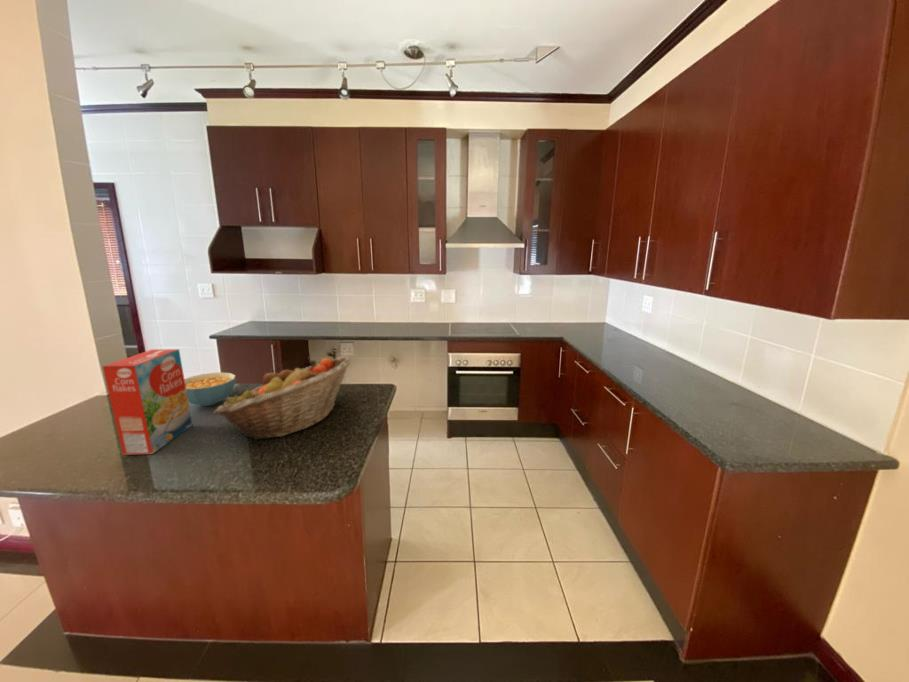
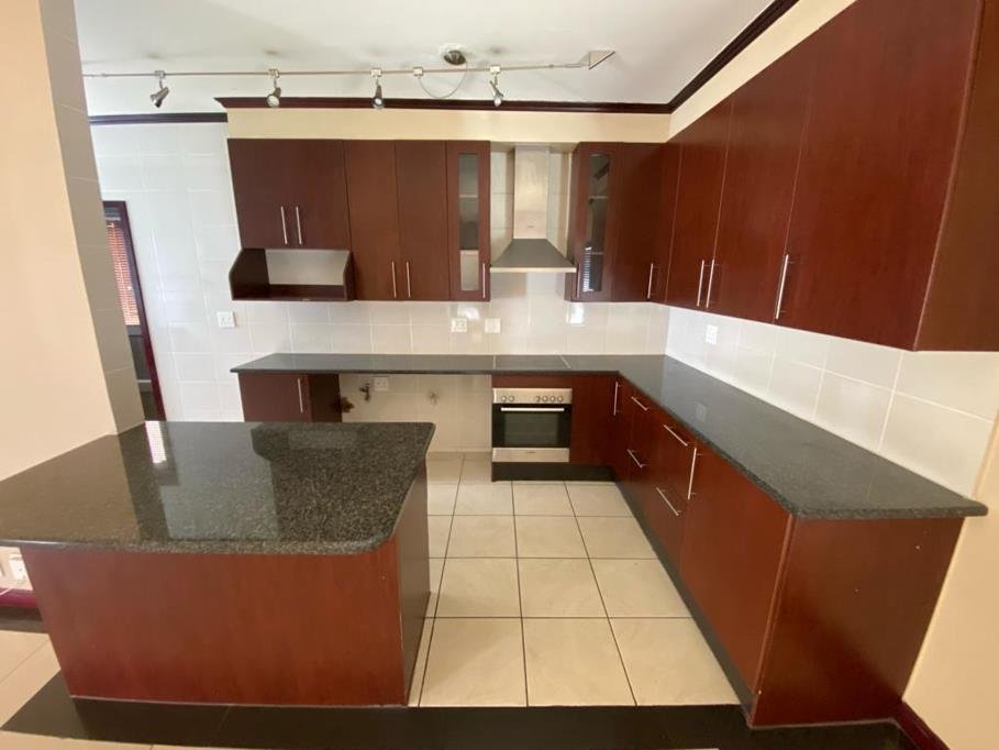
- cereal box [101,348,193,456]
- cereal bowl [184,371,237,407]
- fruit basket [212,355,352,441]
